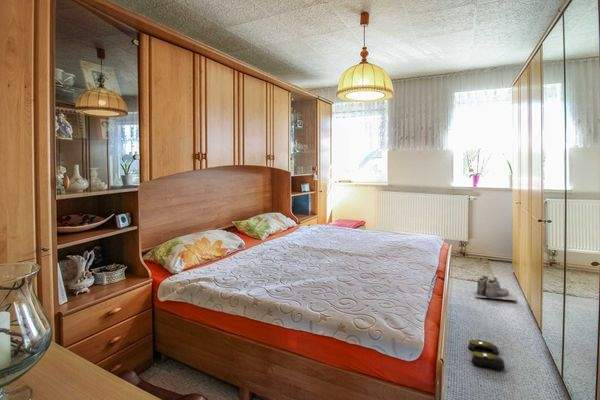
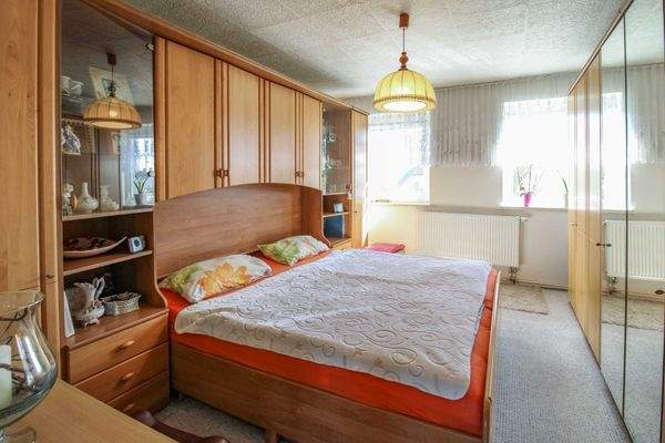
- slippers [467,339,506,370]
- boots [473,274,517,301]
